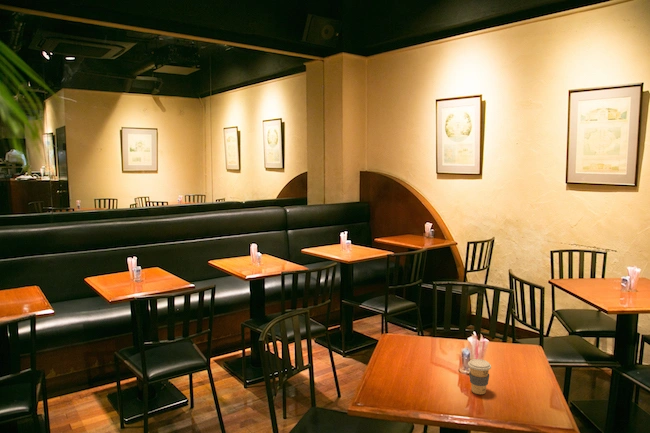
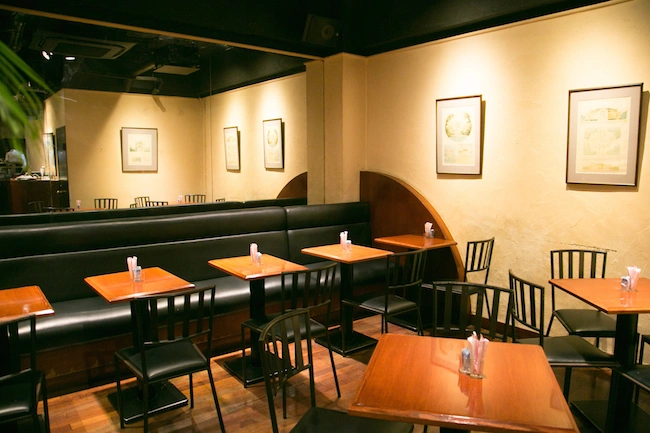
- coffee cup [467,358,492,395]
